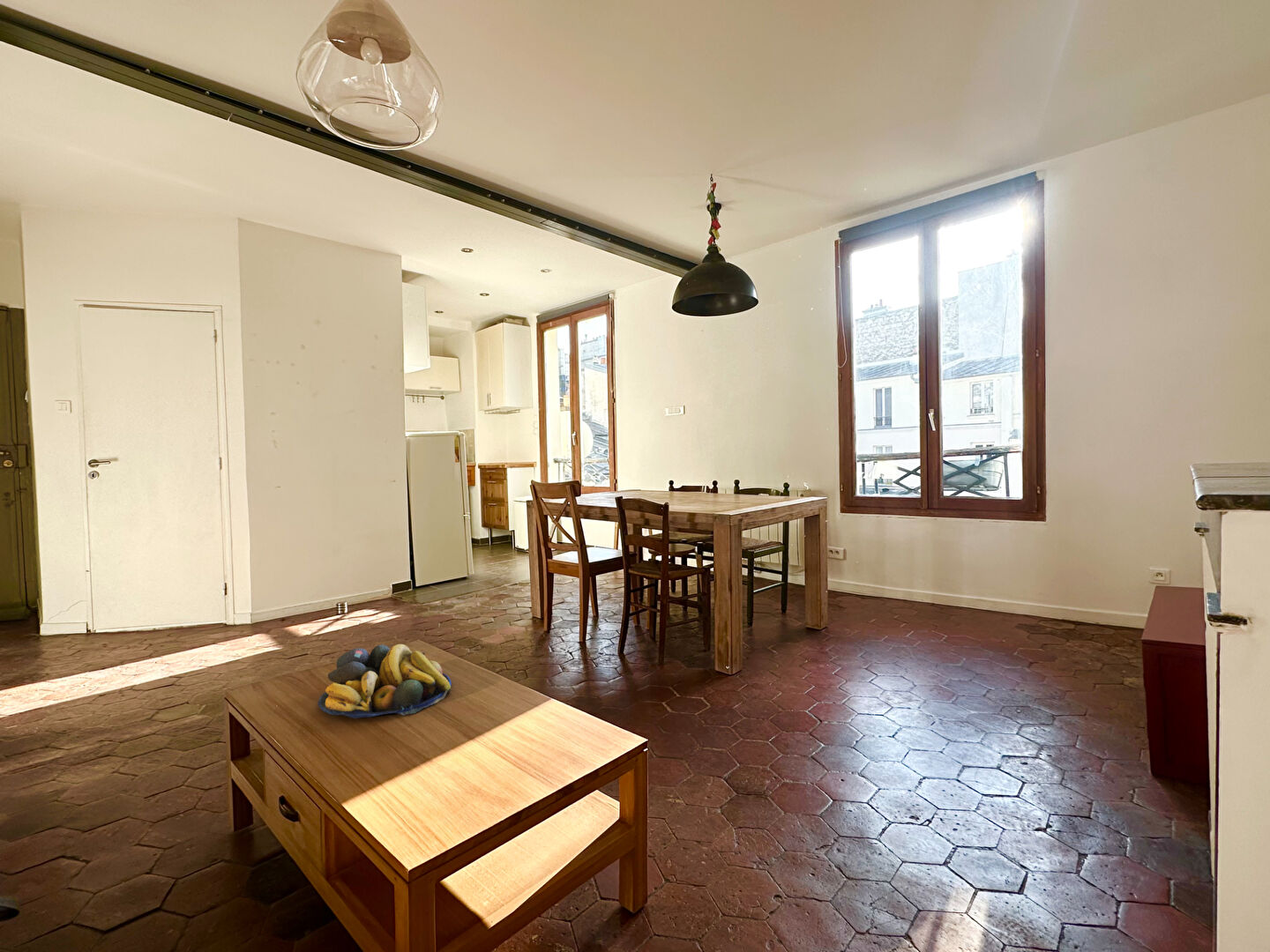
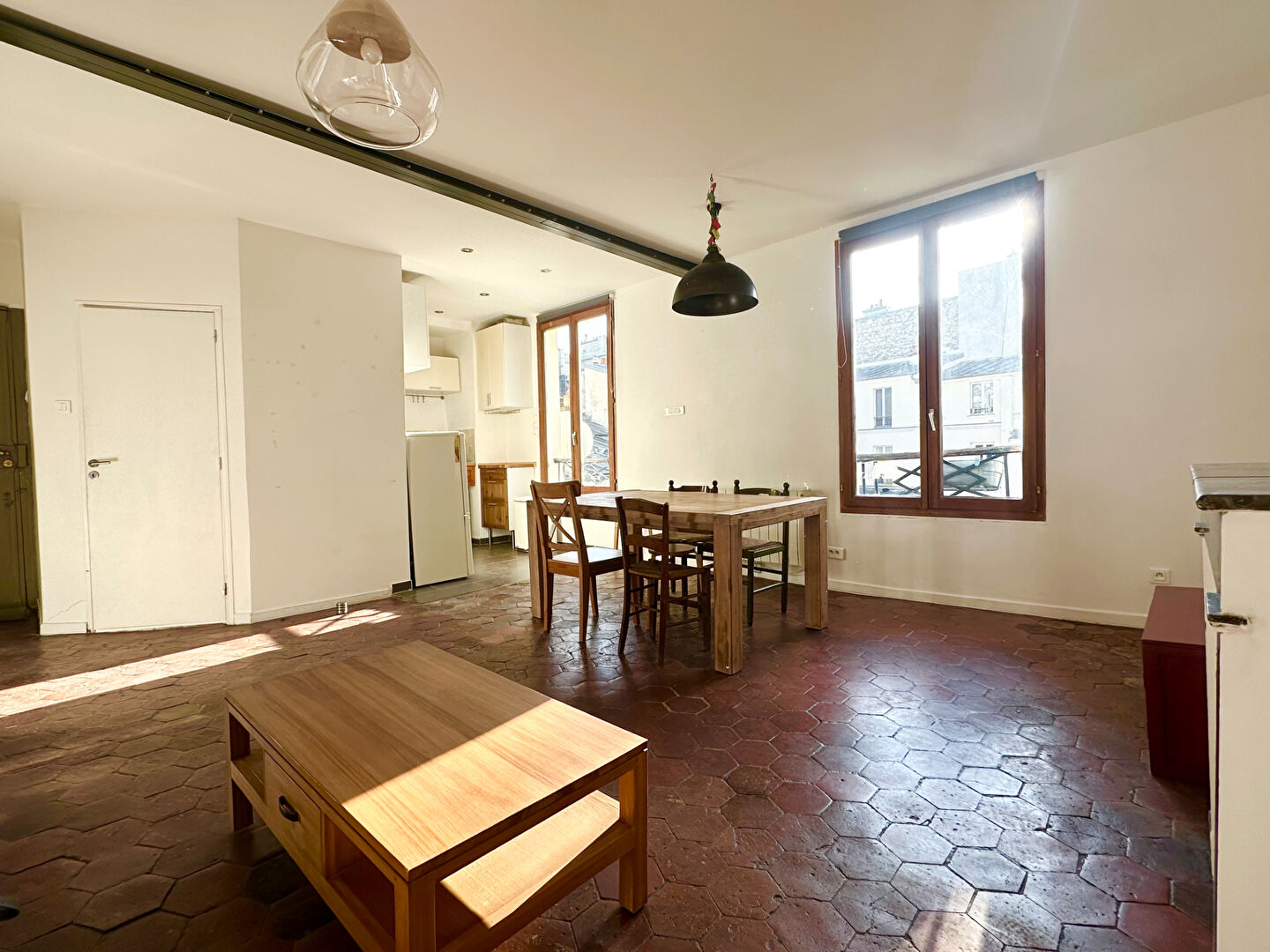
- fruit bowl [317,643,452,719]
